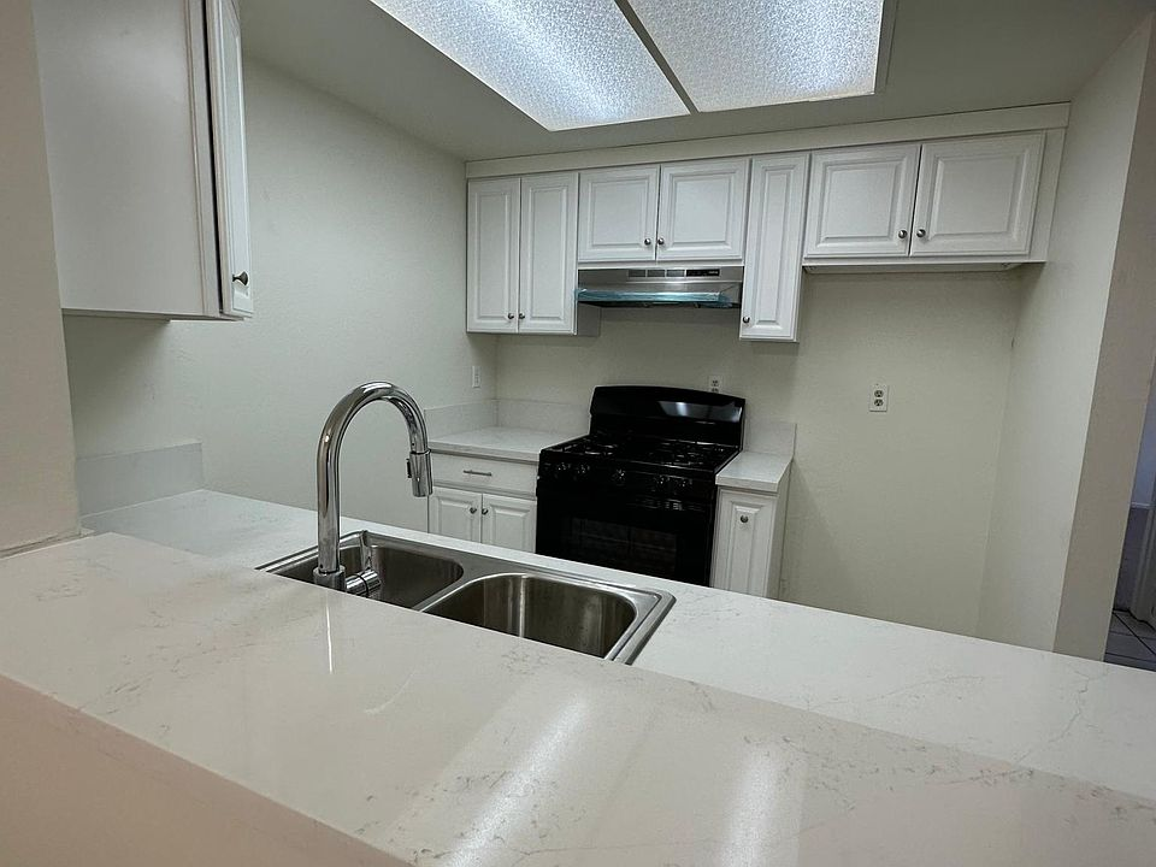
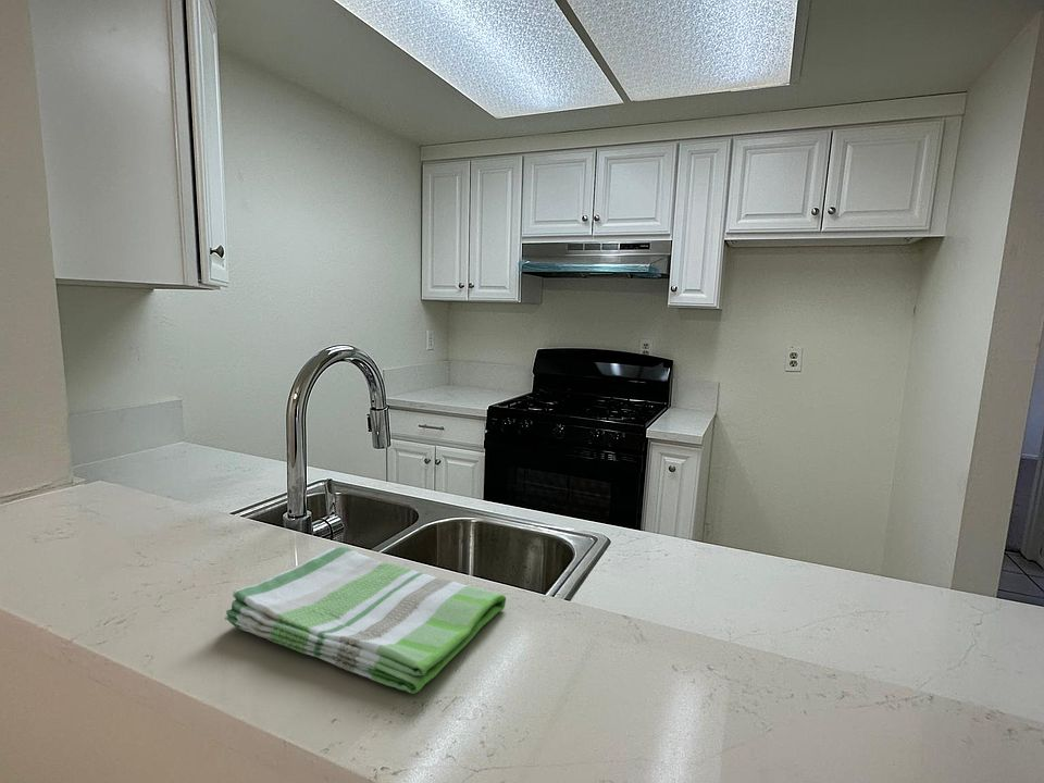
+ dish towel [224,546,507,695]
